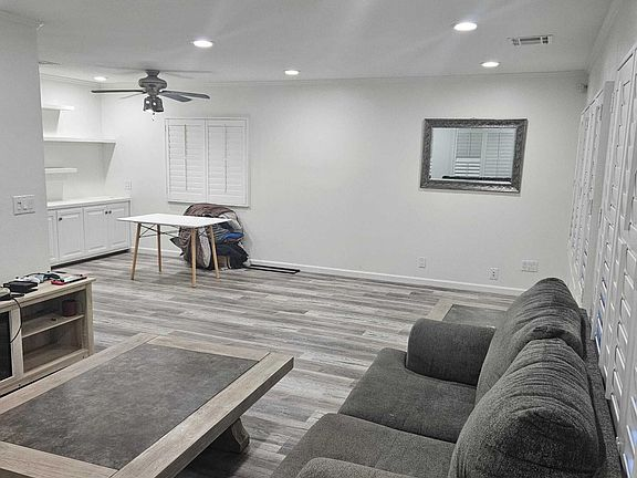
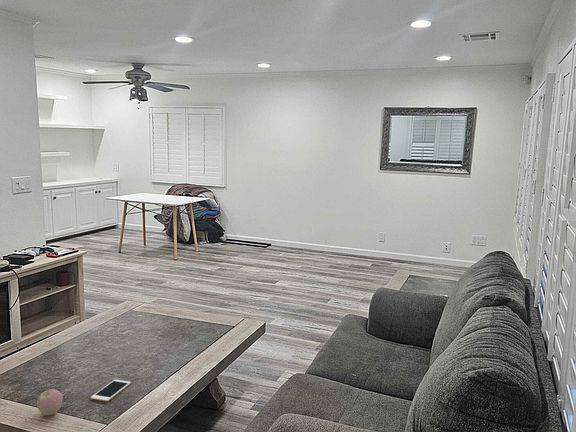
+ cell phone [90,379,131,402]
+ apple [36,388,64,416]
